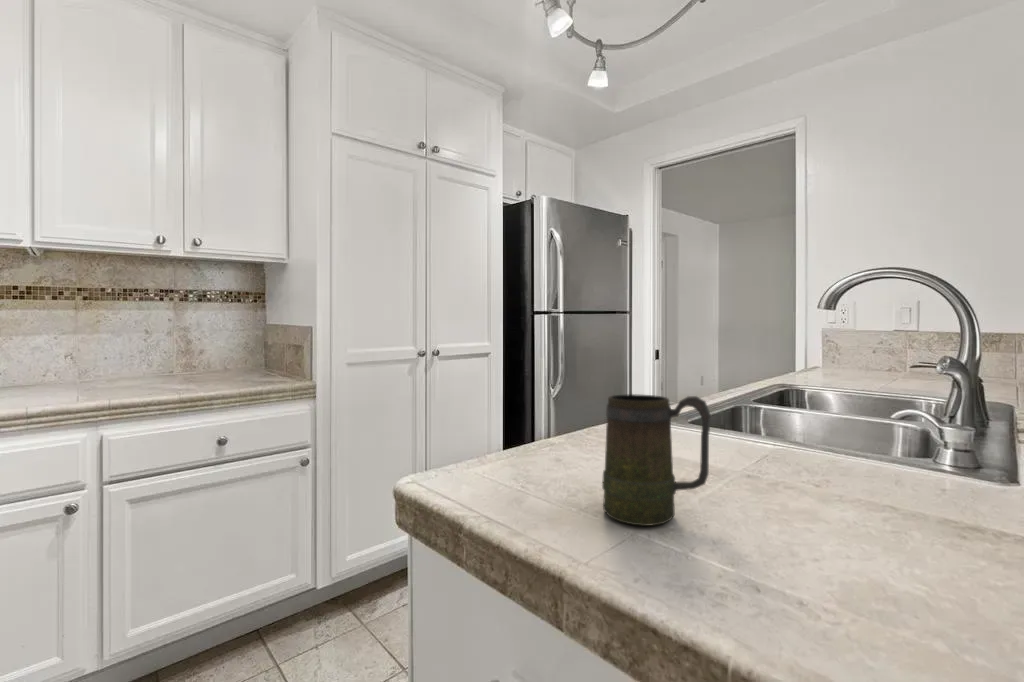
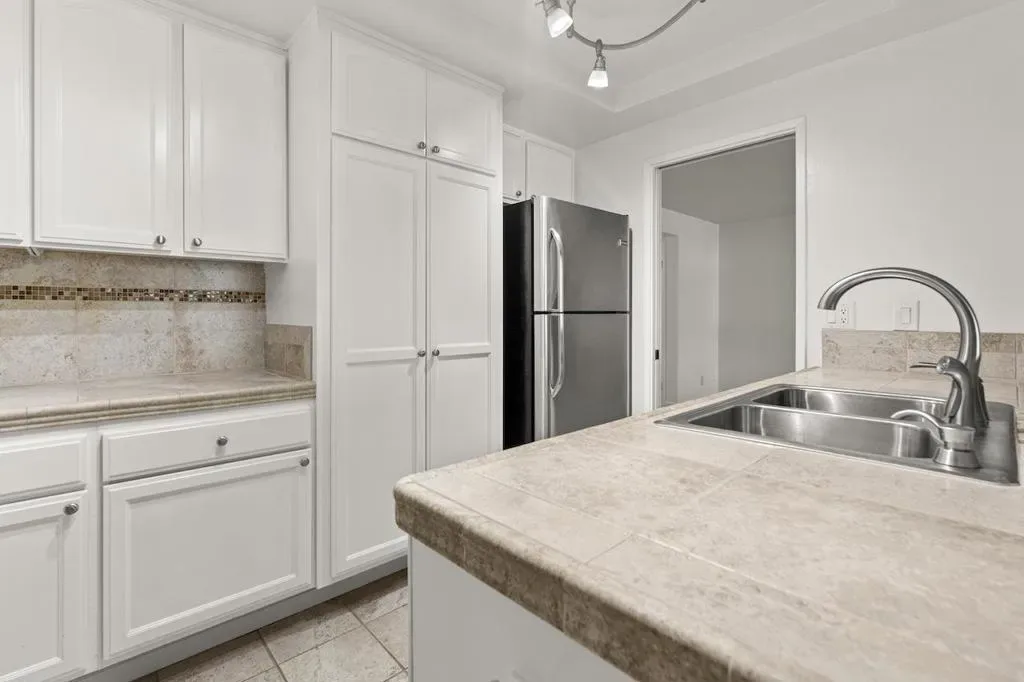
- mug [601,393,712,527]
